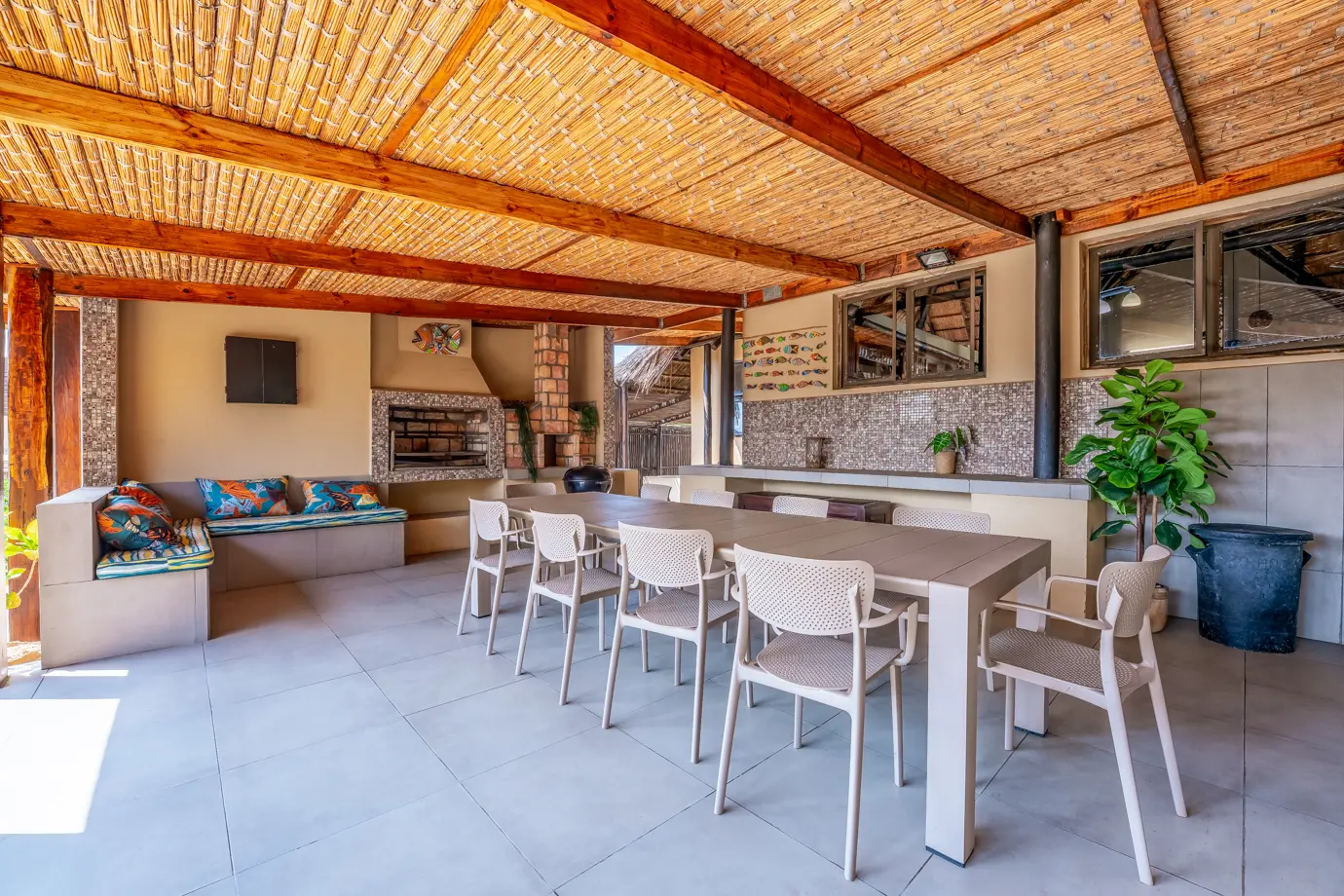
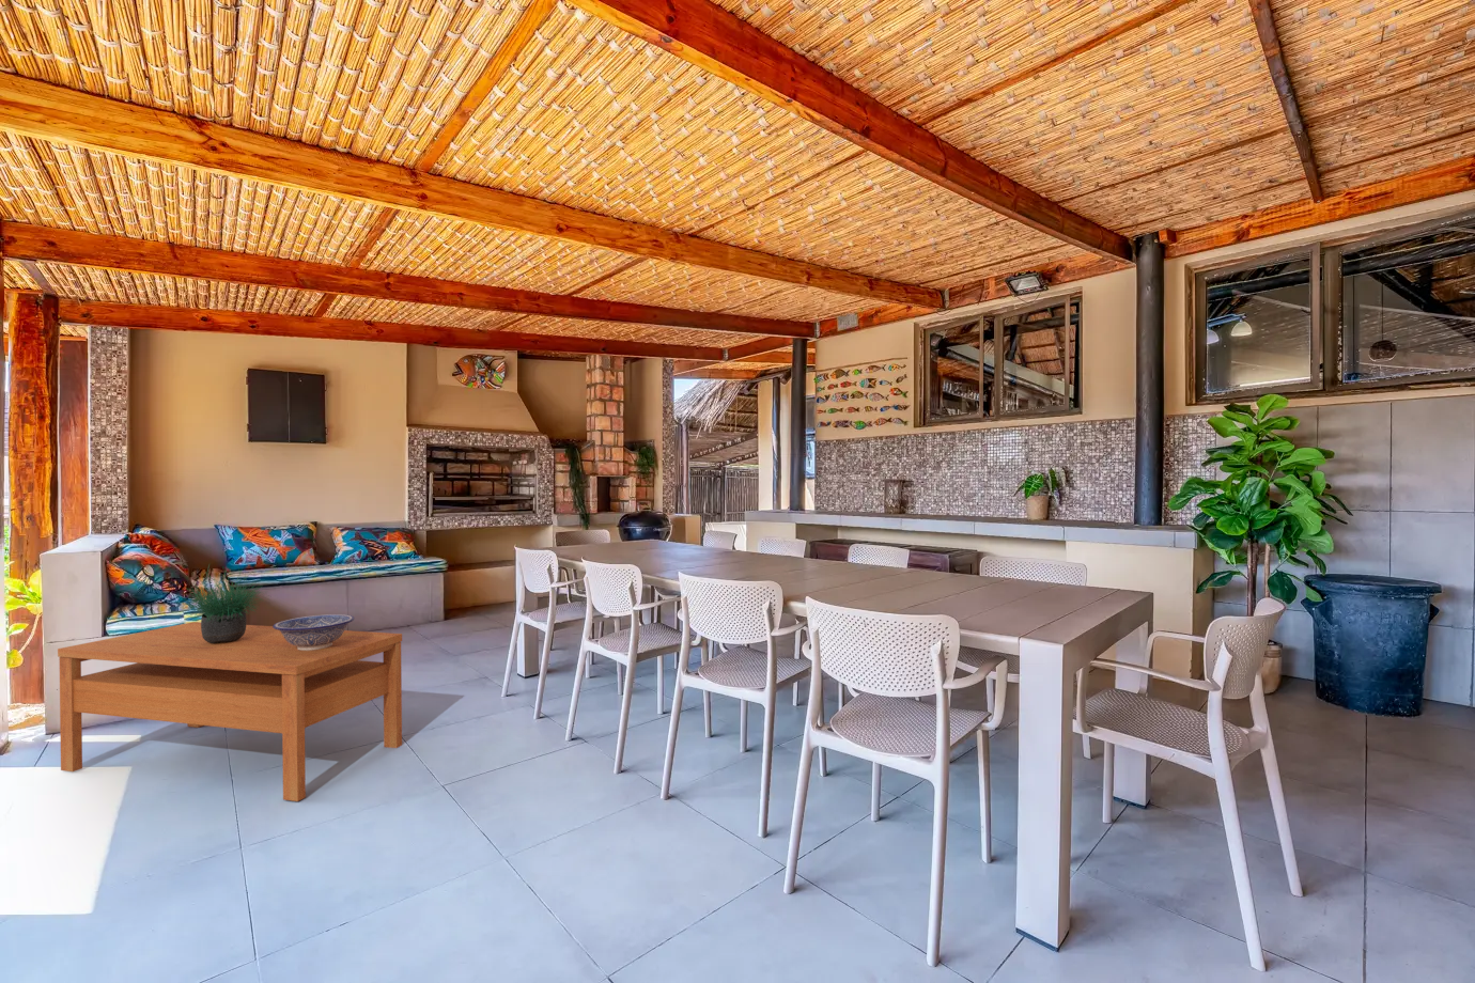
+ potted plant [177,561,271,643]
+ coffee table [57,621,403,802]
+ decorative bowl [271,613,354,651]
